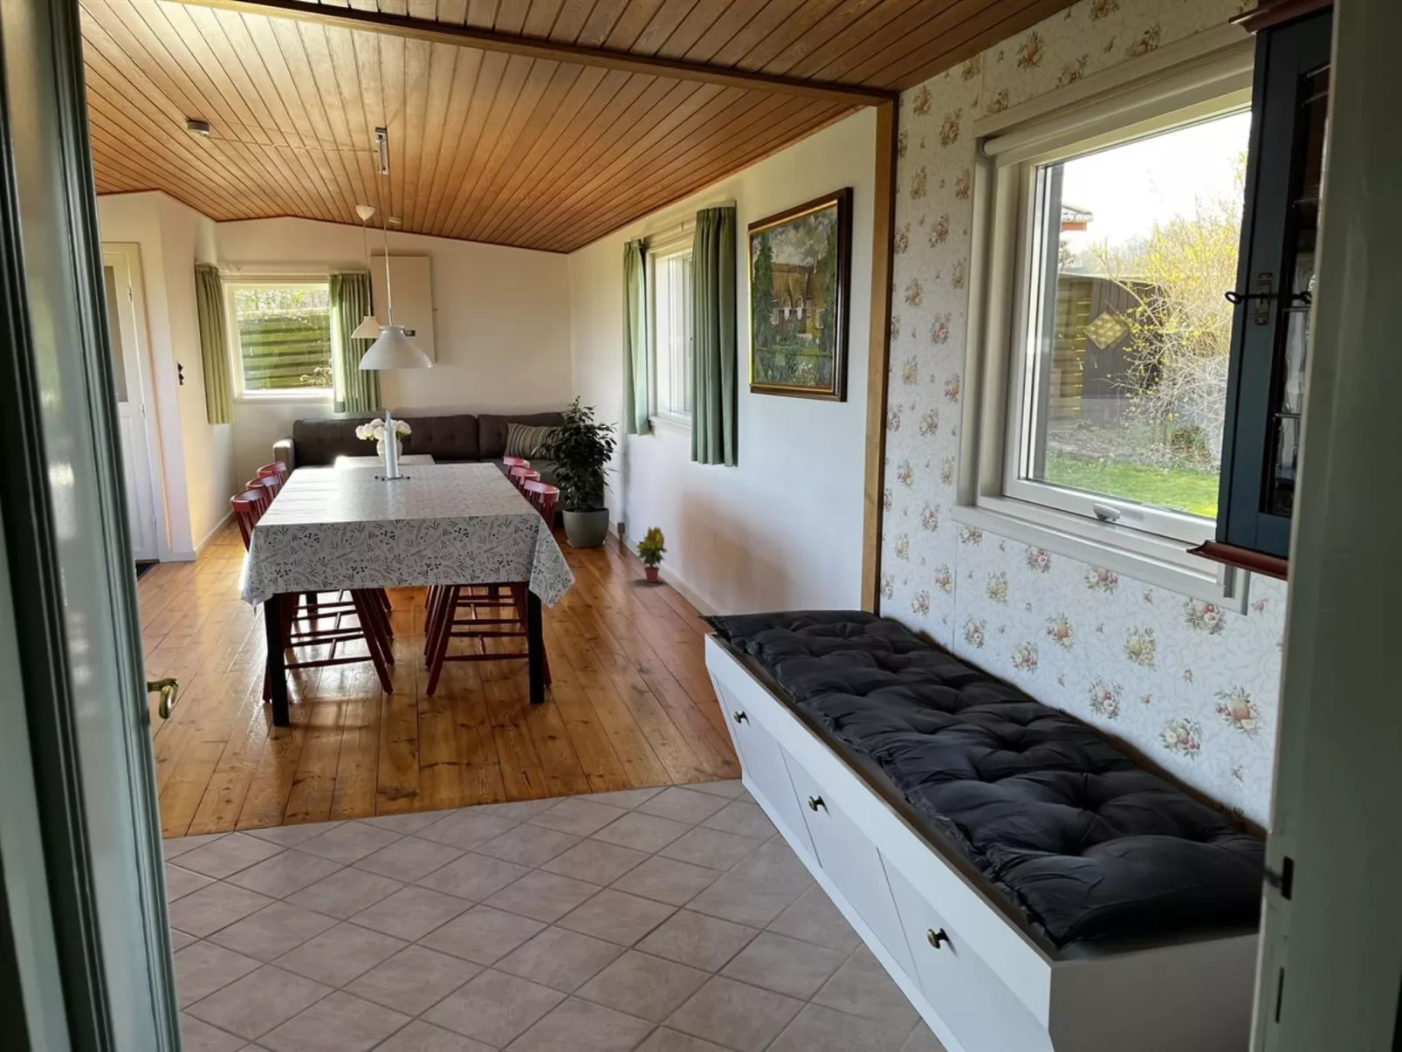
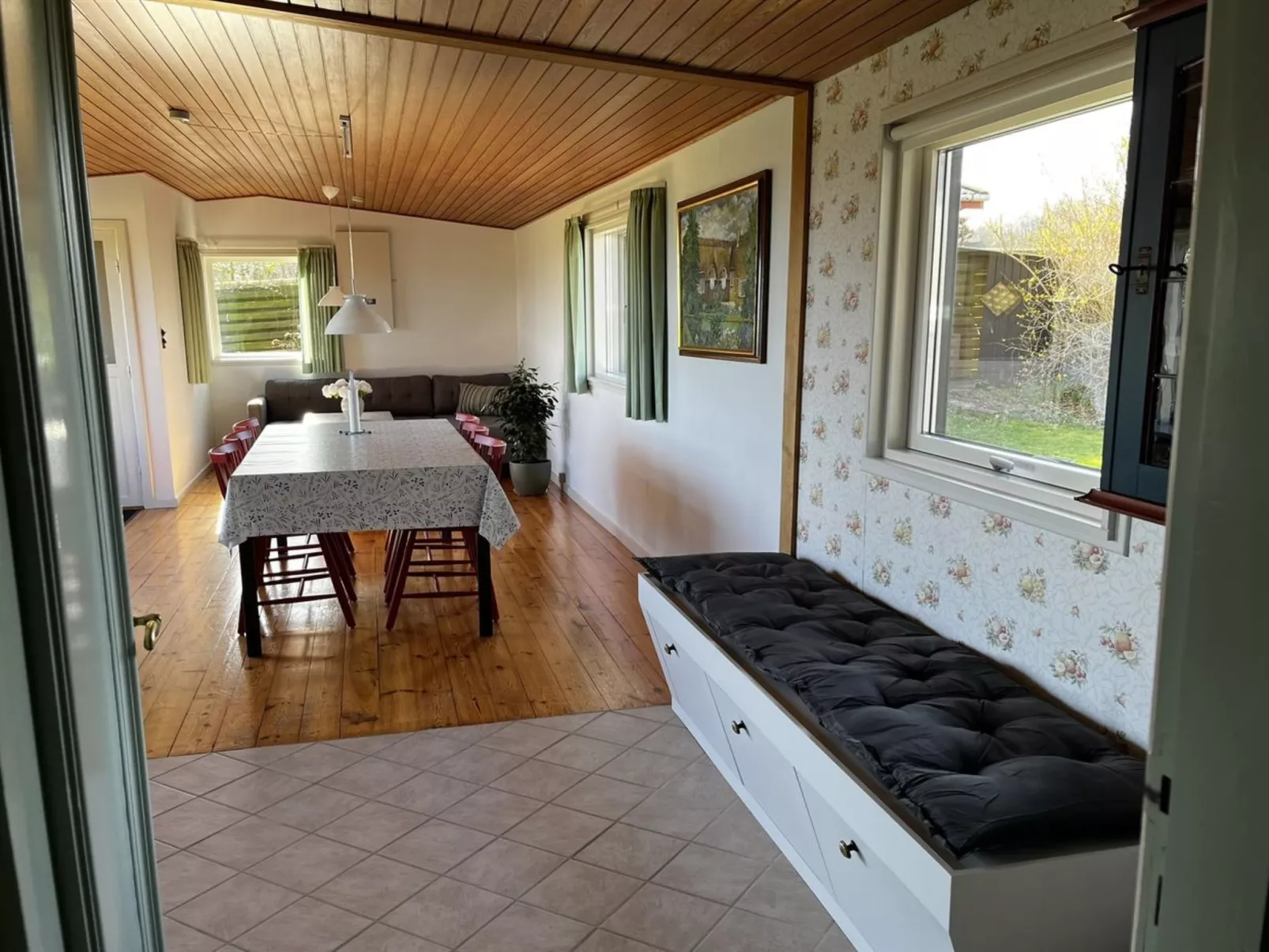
- potted plant [635,526,668,583]
